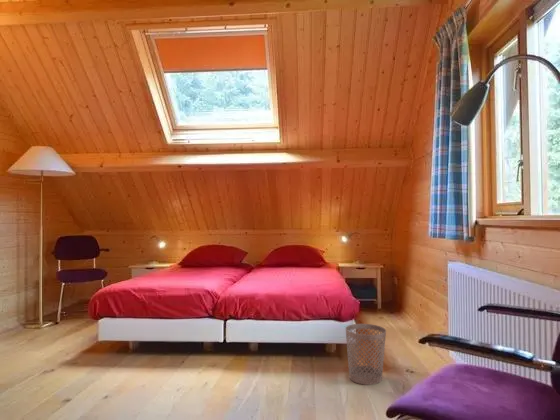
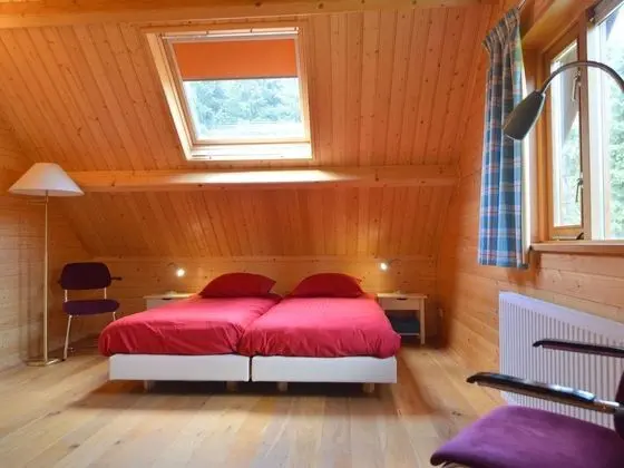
- wastebasket [345,323,387,386]
